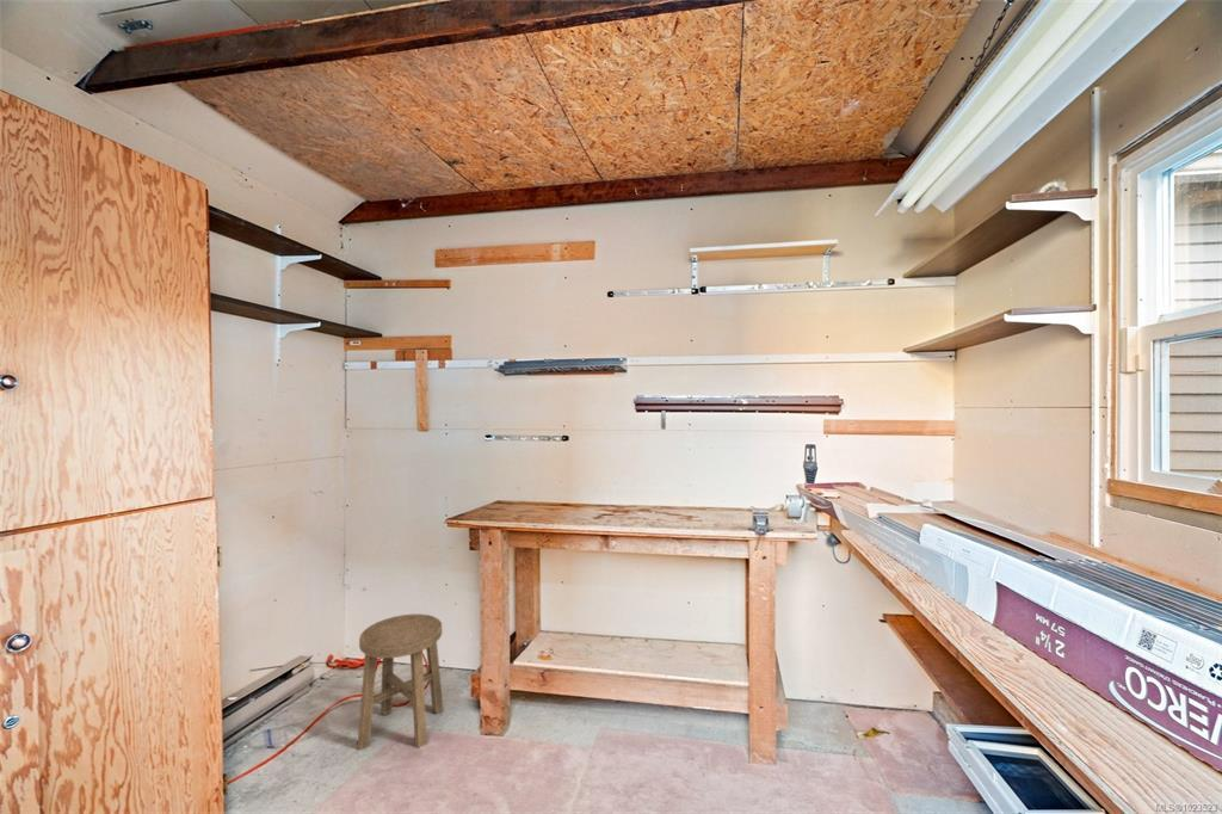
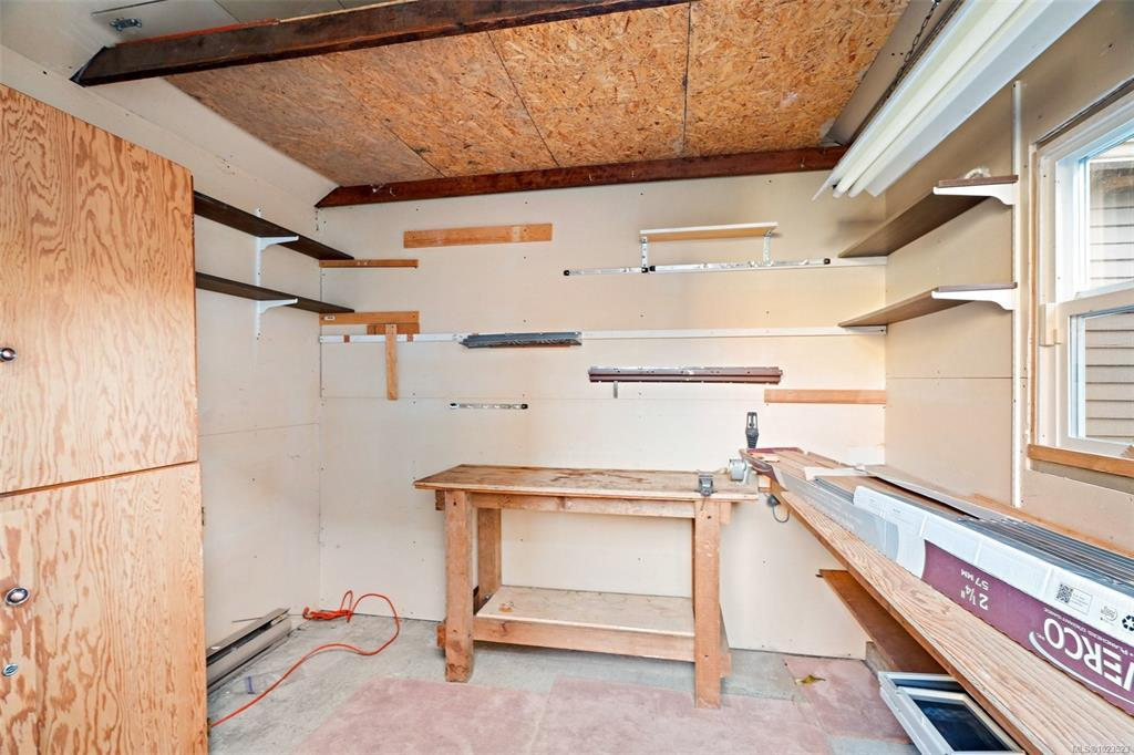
- stool [356,613,445,752]
